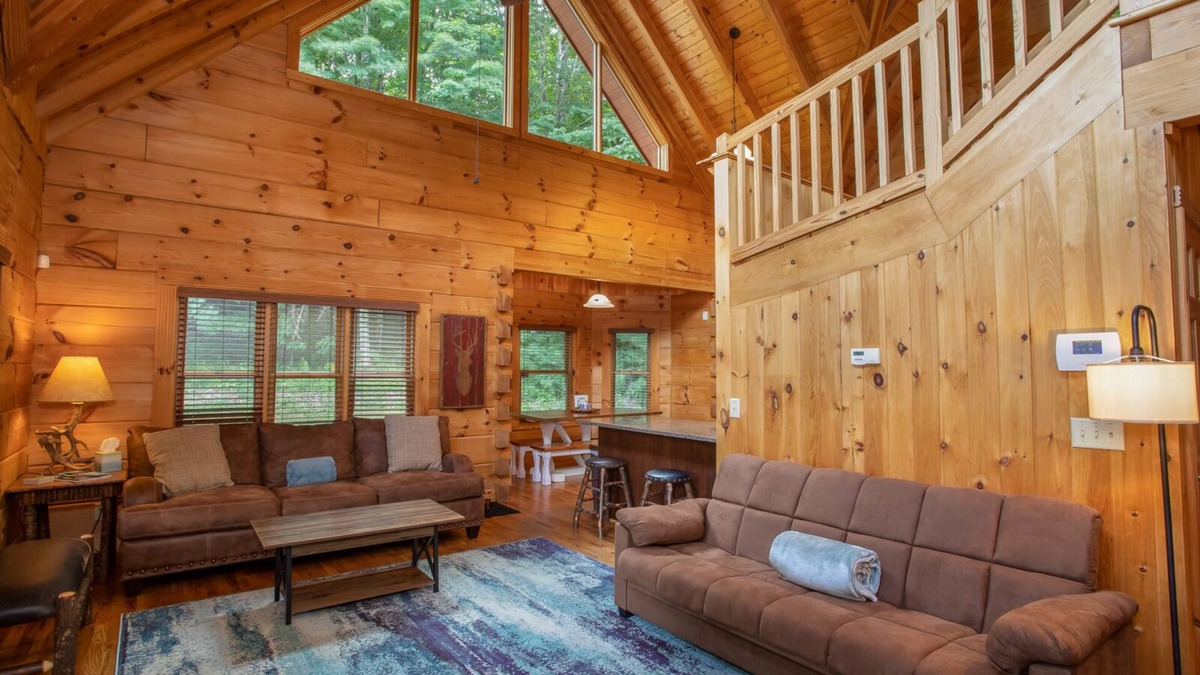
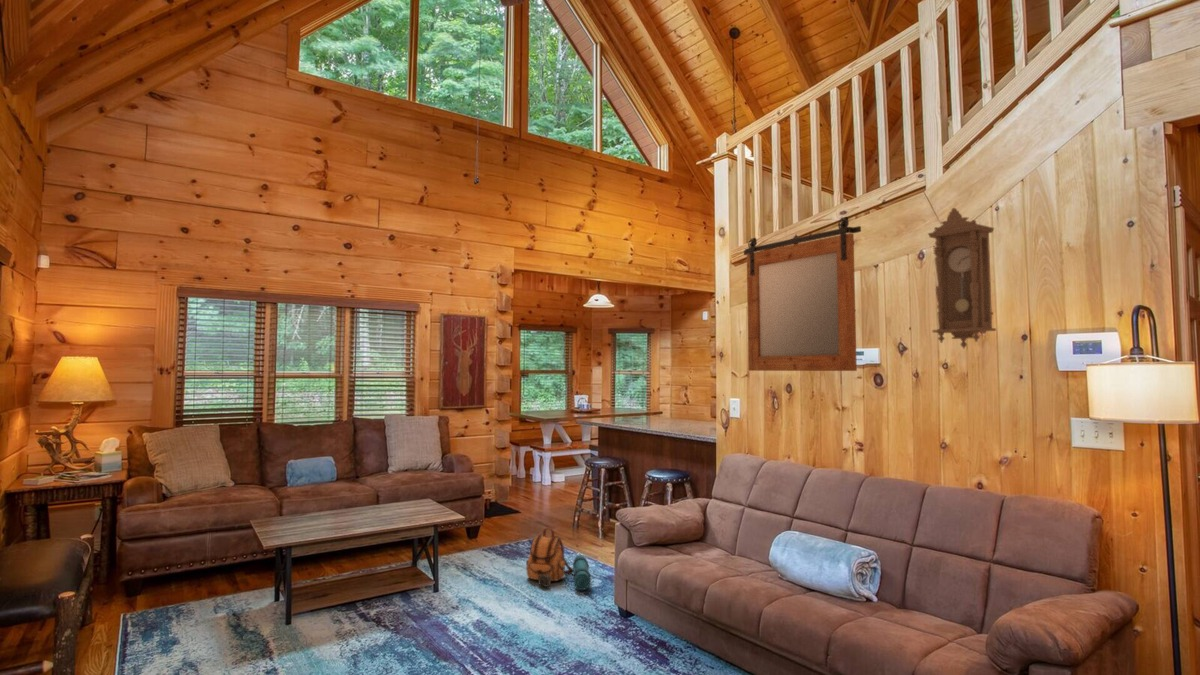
+ backpack [525,527,591,591]
+ pendulum clock [927,207,997,349]
+ mirror [743,216,862,372]
